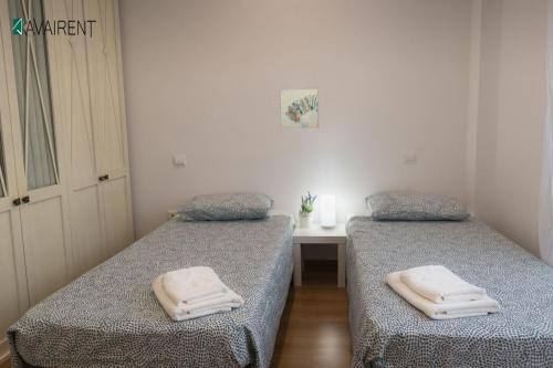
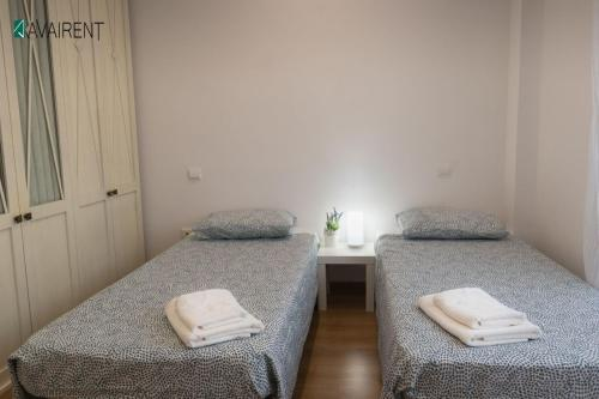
- wall art [278,86,321,130]
